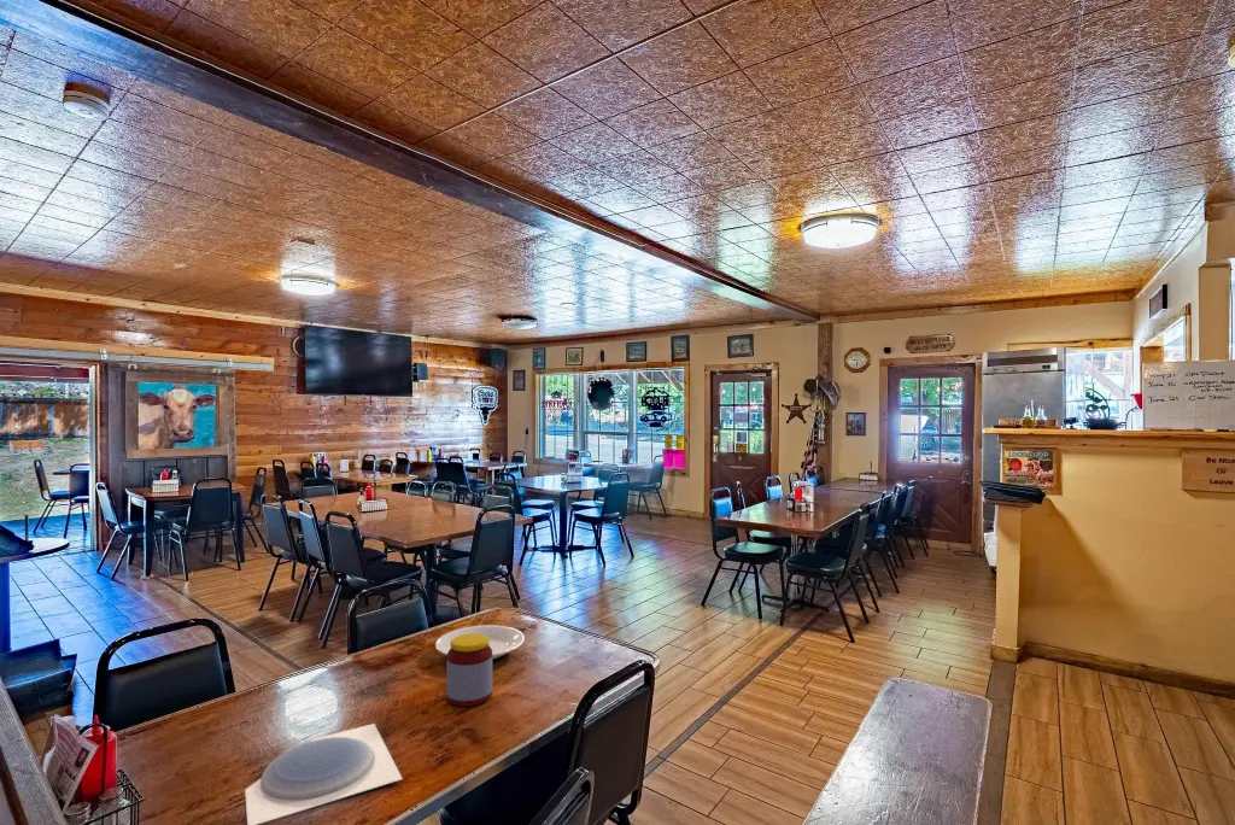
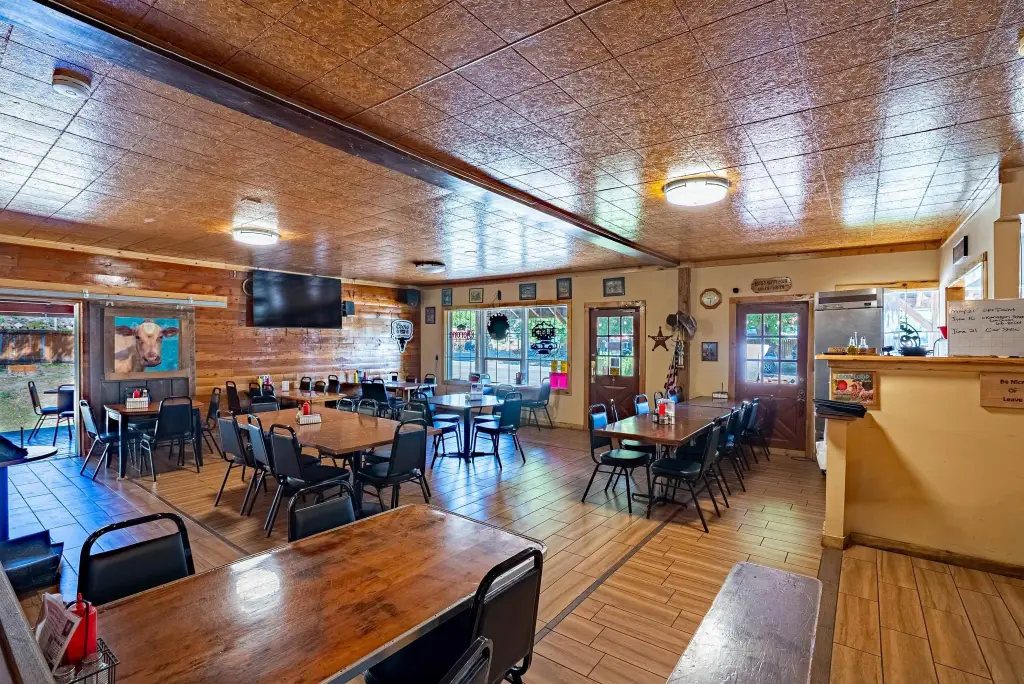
- plate [434,624,526,662]
- plate [244,722,404,825]
- jar [445,633,493,708]
